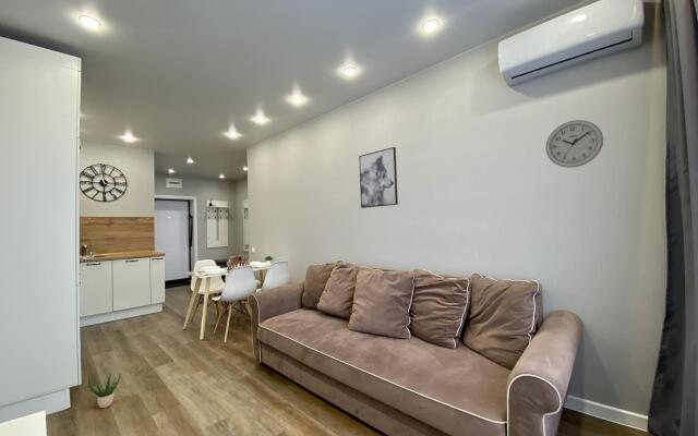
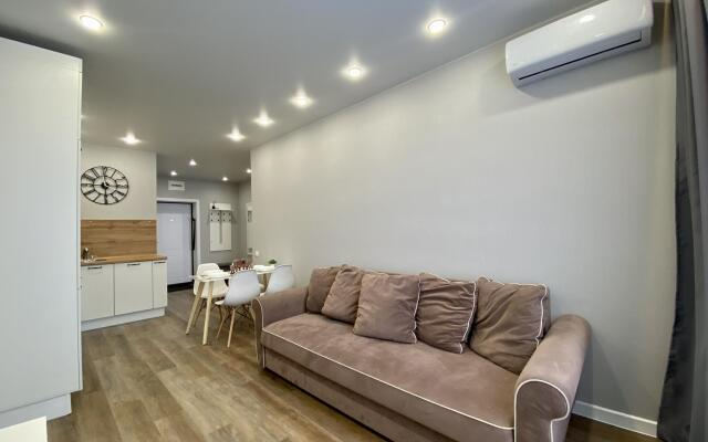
- wall clock [544,119,604,169]
- potted plant [87,370,121,409]
- wall art [358,146,399,209]
